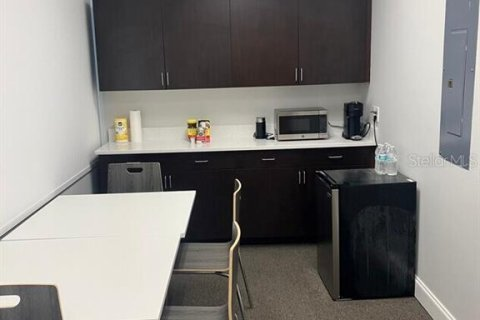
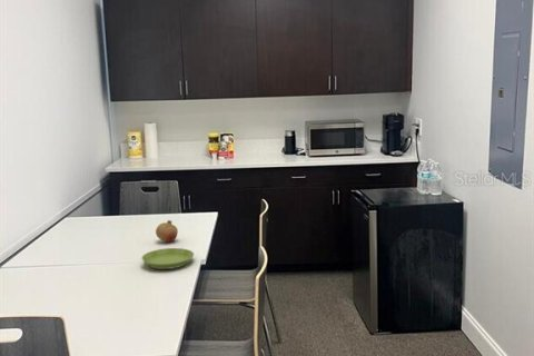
+ fruit [155,219,179,243]
+ saucer [141,247,195,270]
